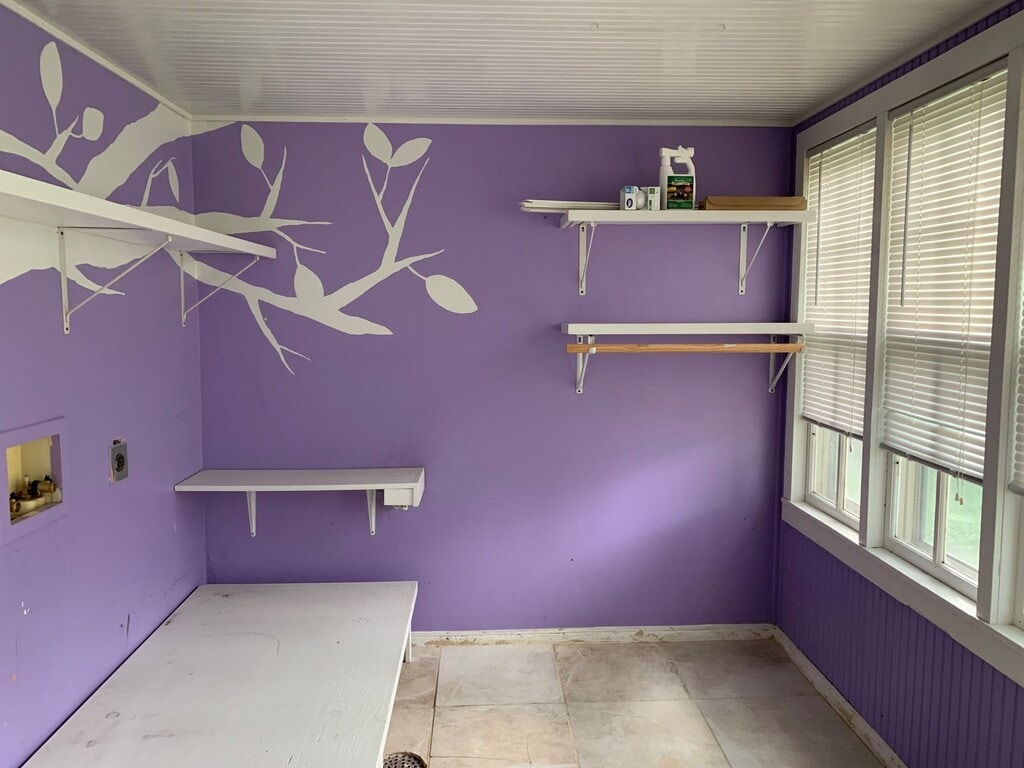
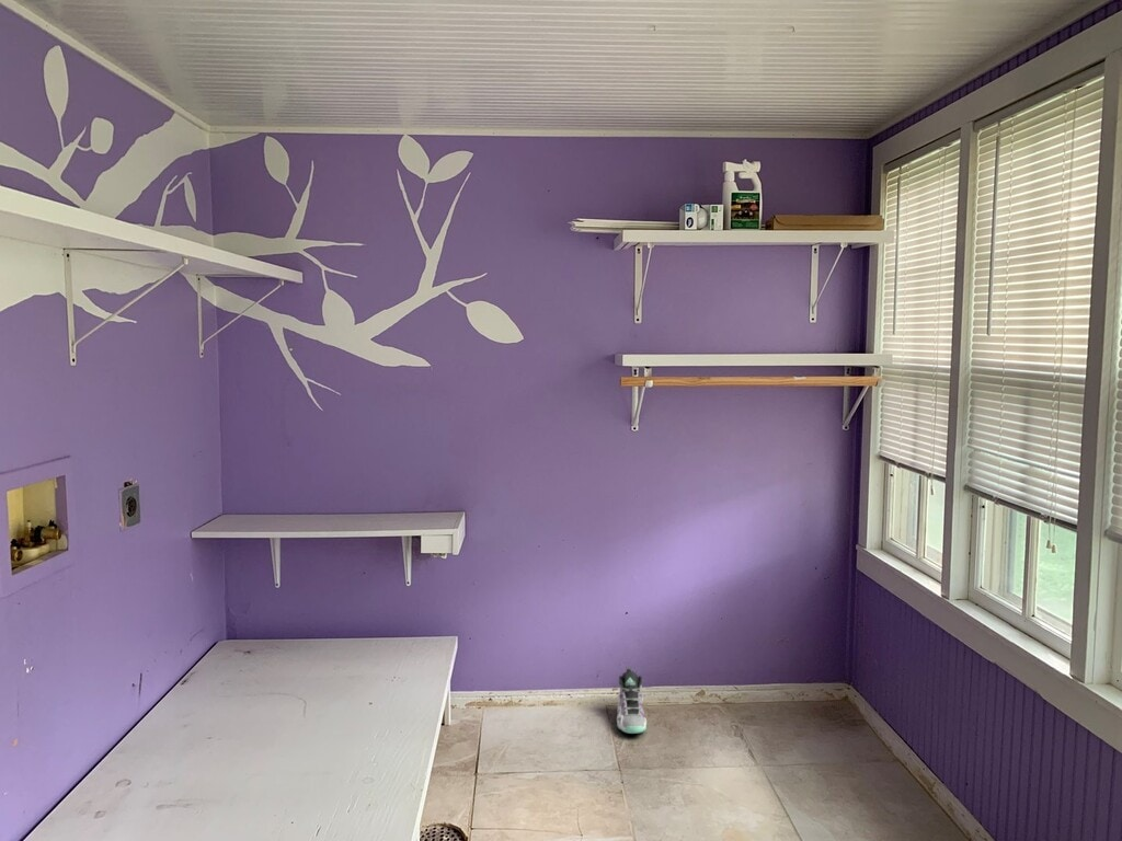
+ sneaker [616,666,648,735]
